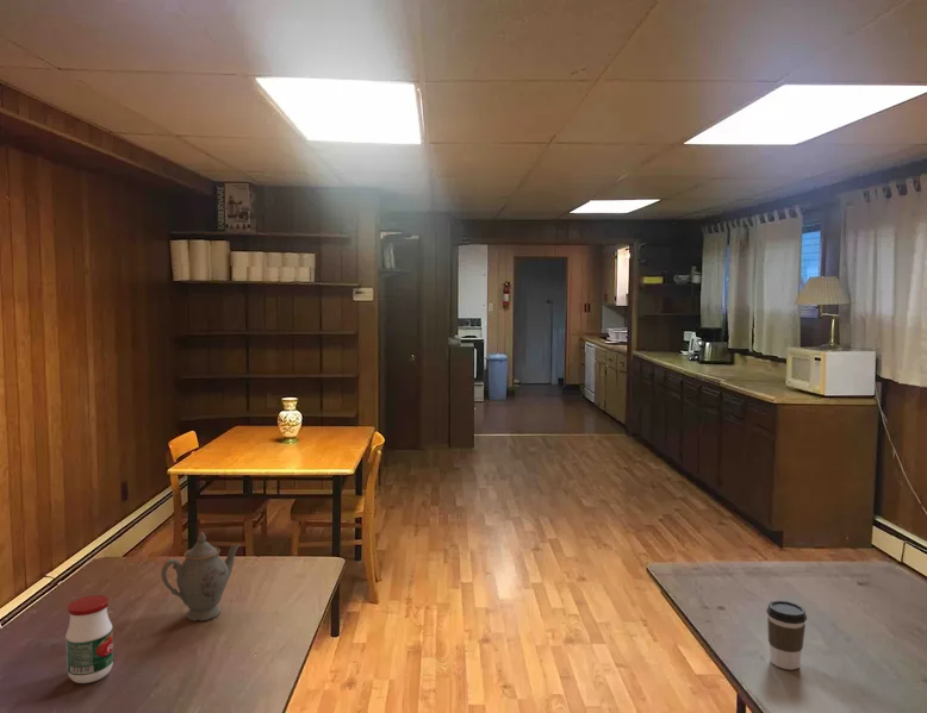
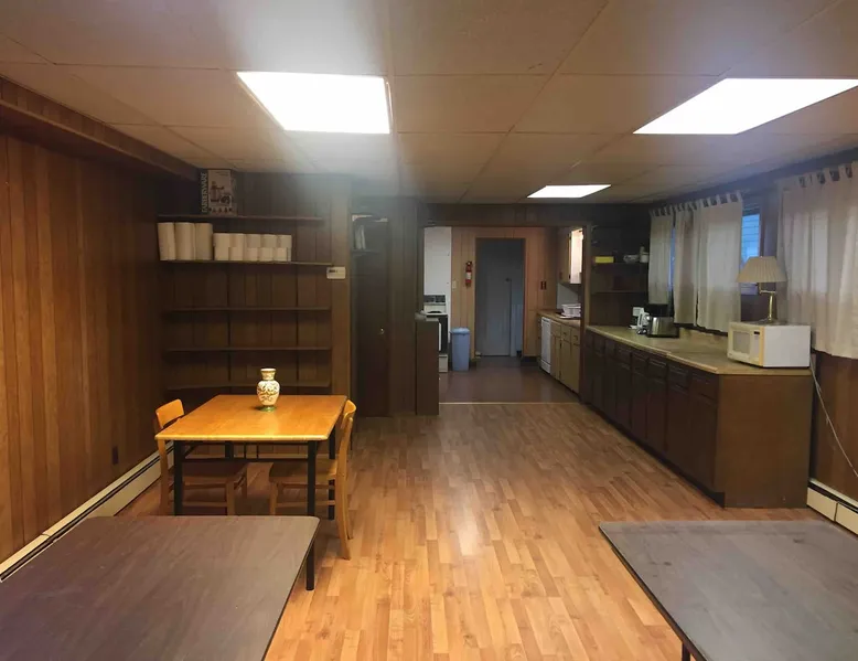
- jar [64,594,114,684]
- chinaware [160,531,242,623]
- coffee cup [765,599,808,671]
